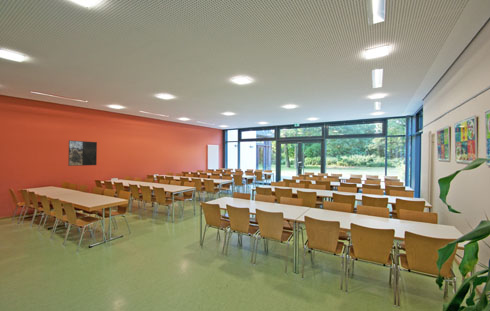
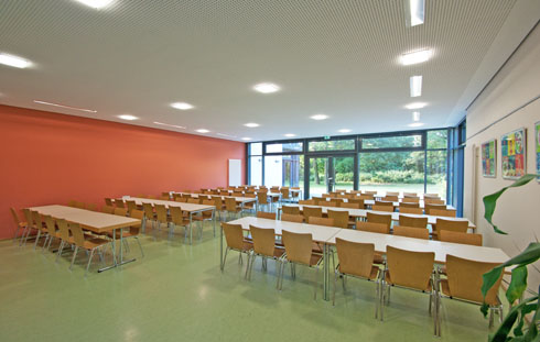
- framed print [67,139,98,167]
